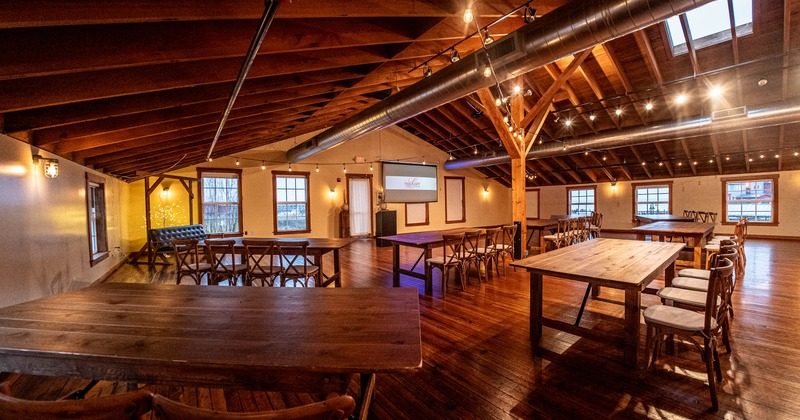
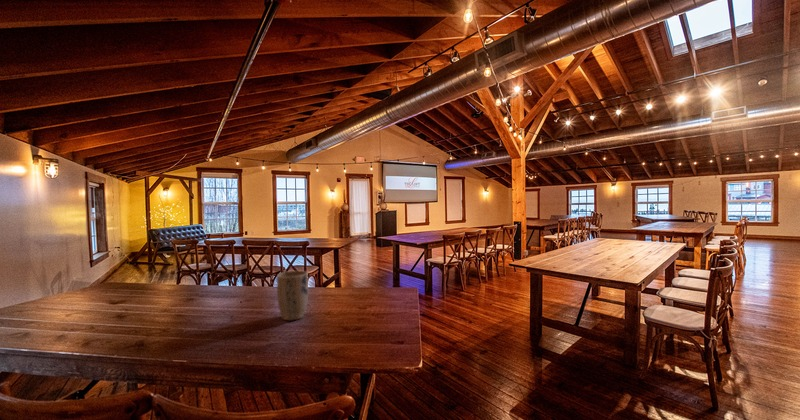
+ plant pot [276,270,309,321]
